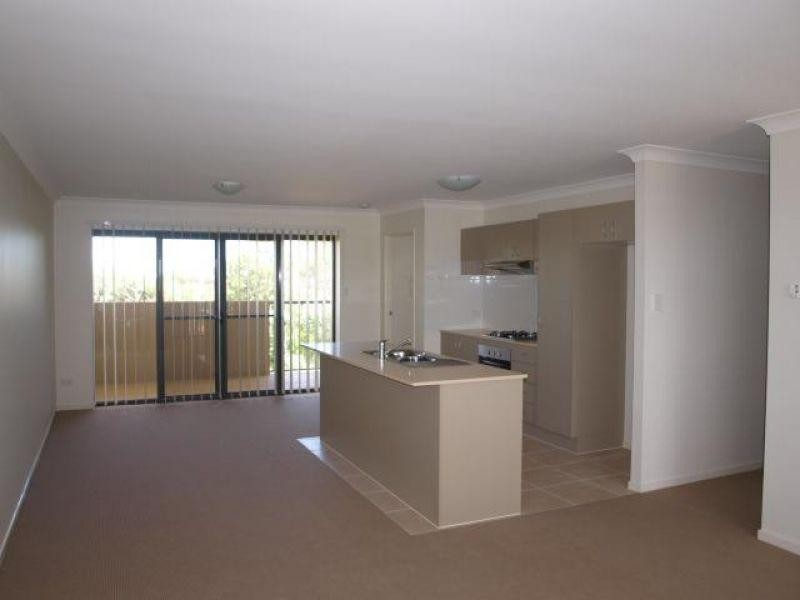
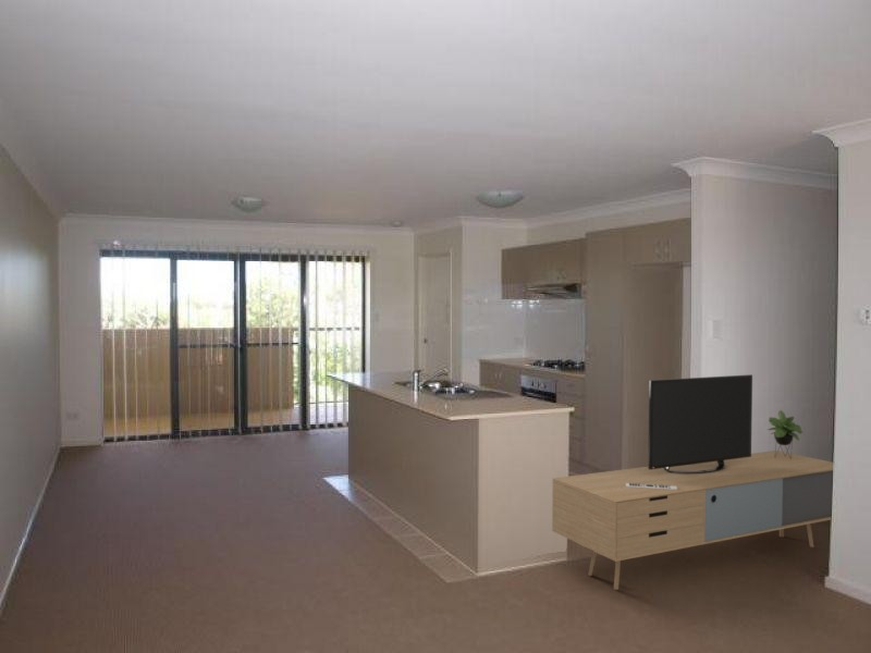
+ media console [551,373,834,591]
